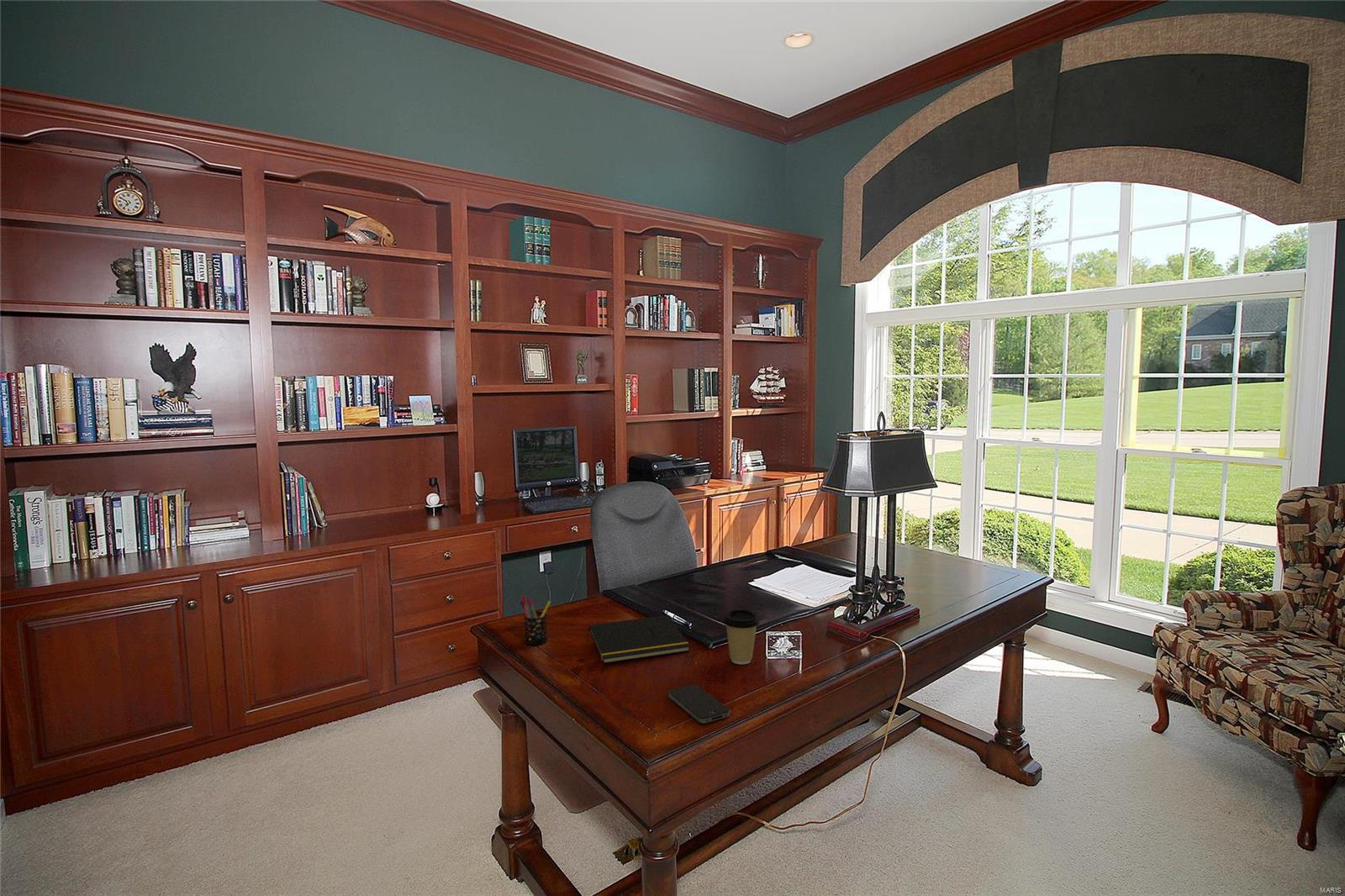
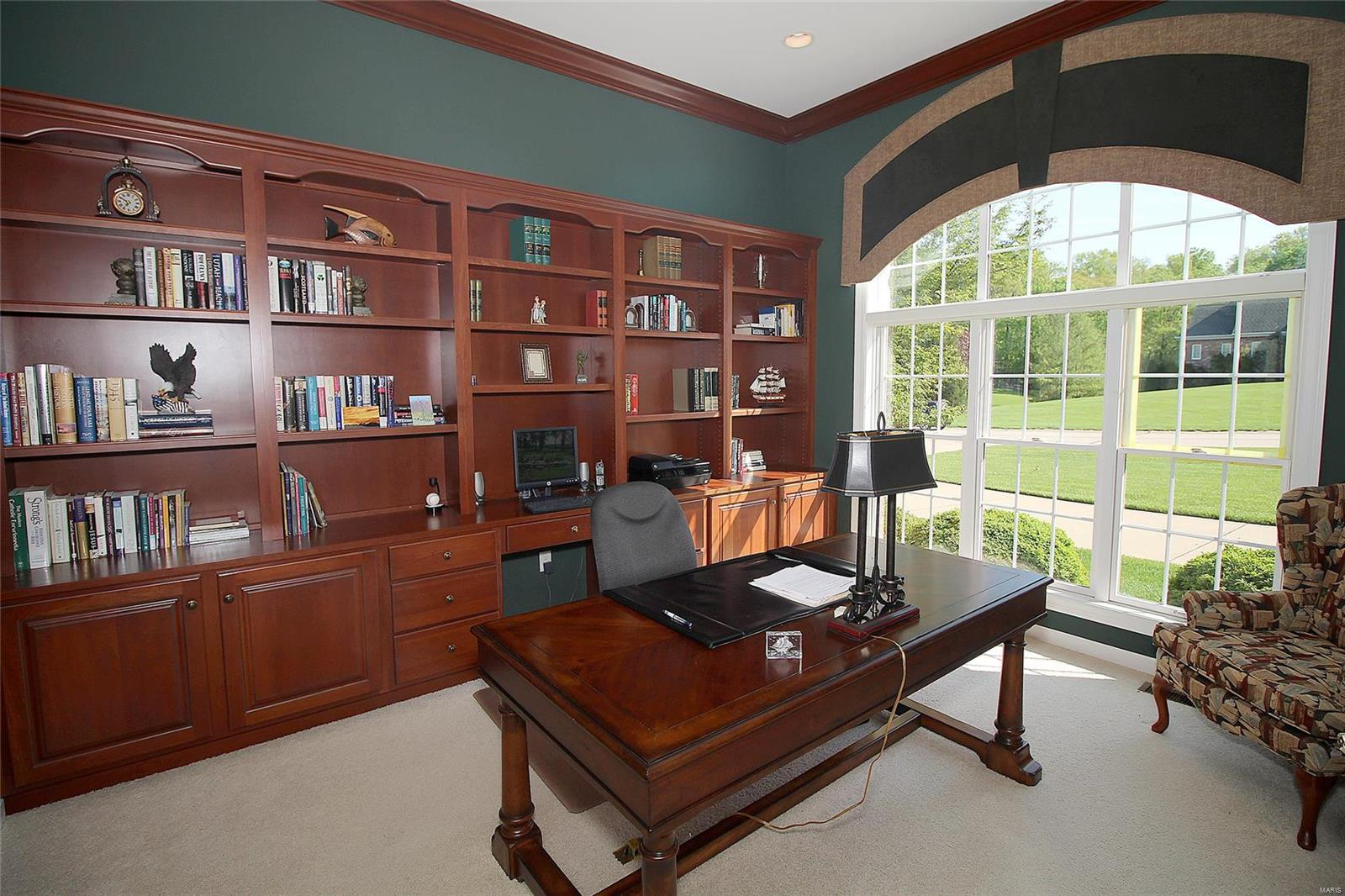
- pen holder [520,595,551,646]
- coffee cup [722,609,760,665]
- notepad [586,614,691,664]
- smartphone [668,684,731,725]
